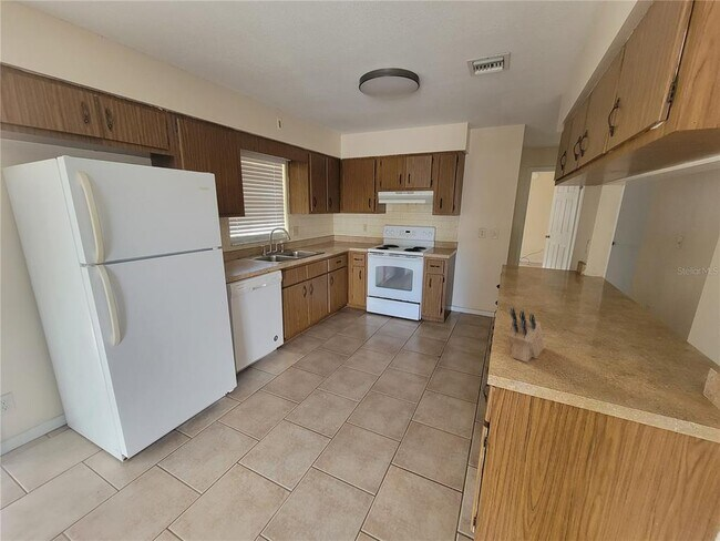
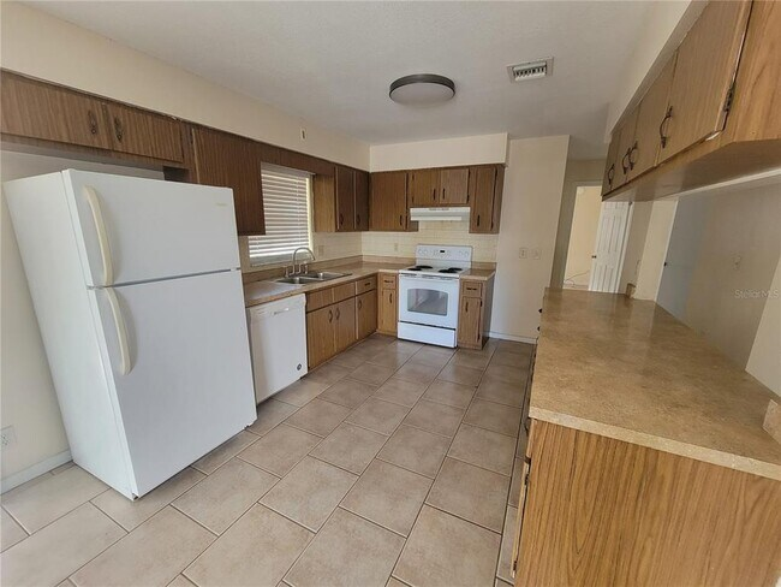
- knife block [506,307,546,364]
